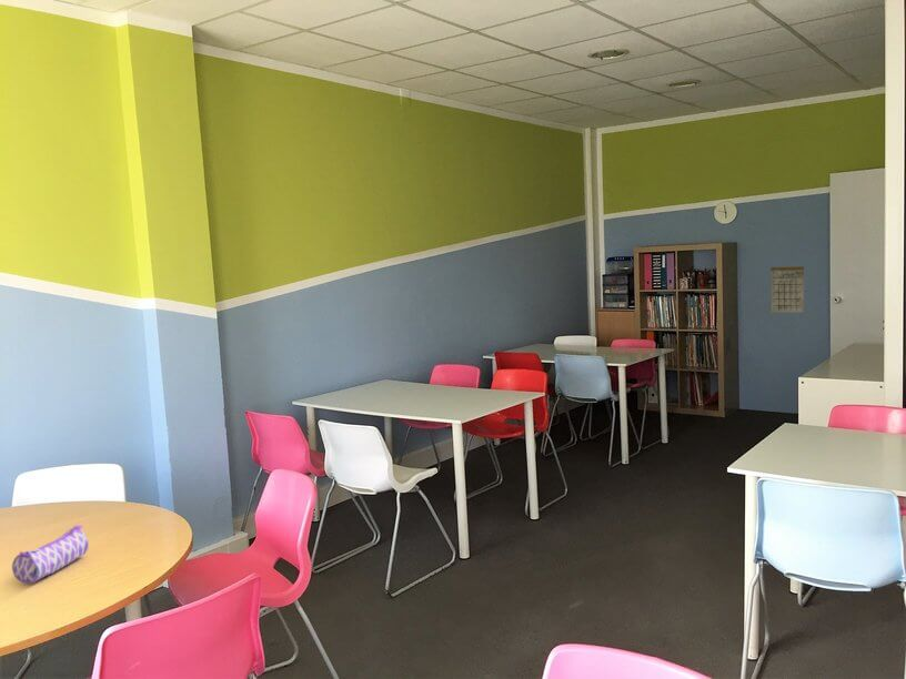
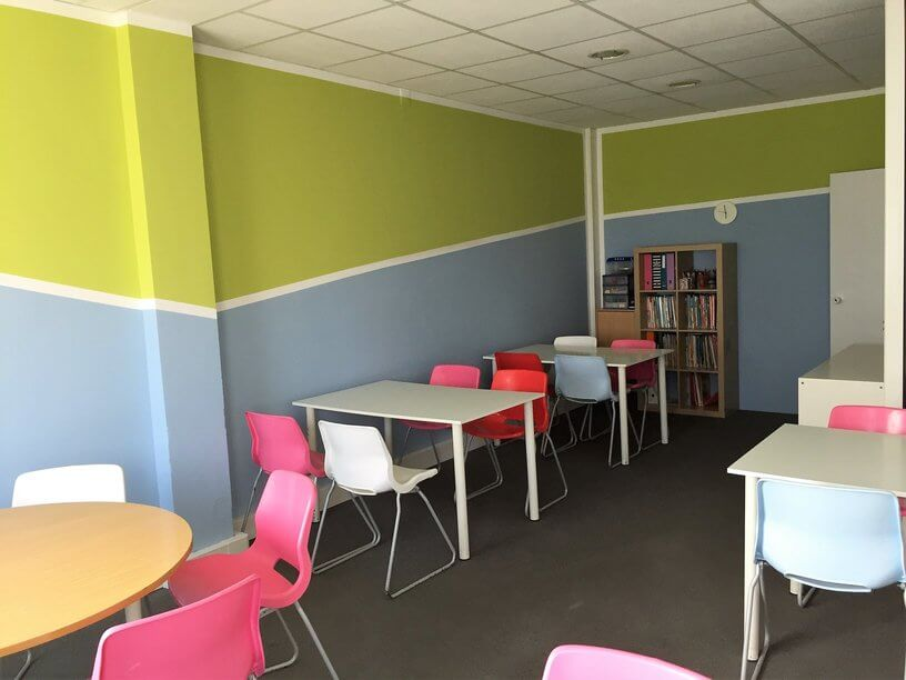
- pencil case [11,524,90,585]
- calendar [769,259,805,314]
